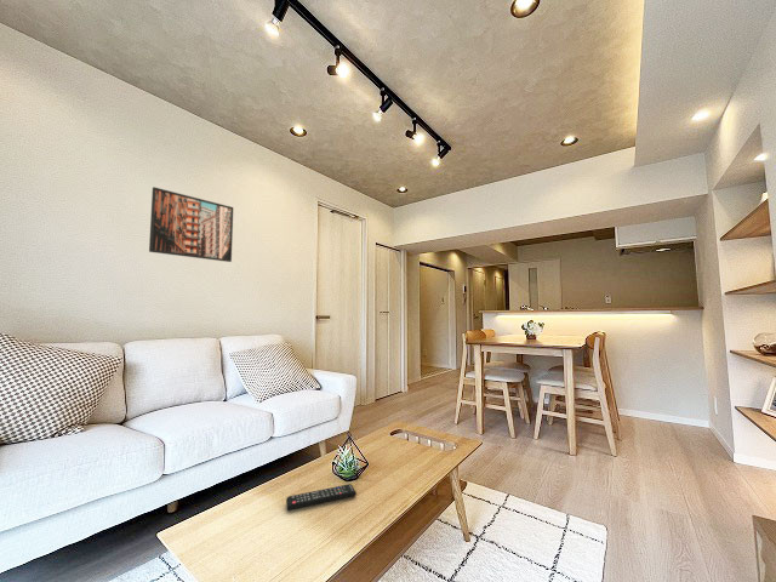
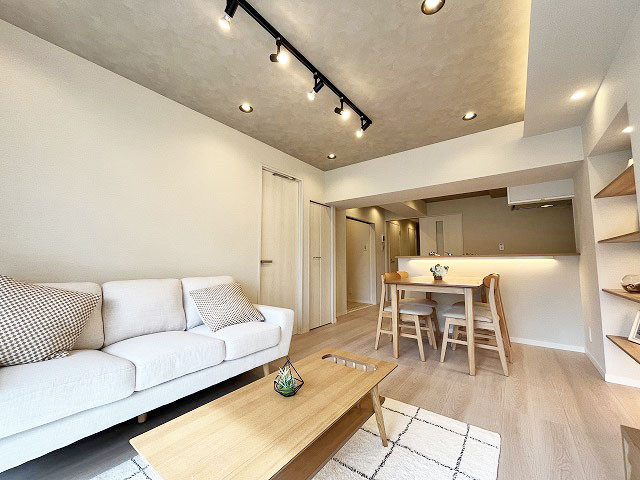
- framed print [148,187,234,263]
- remote control [285,483,358,510]
